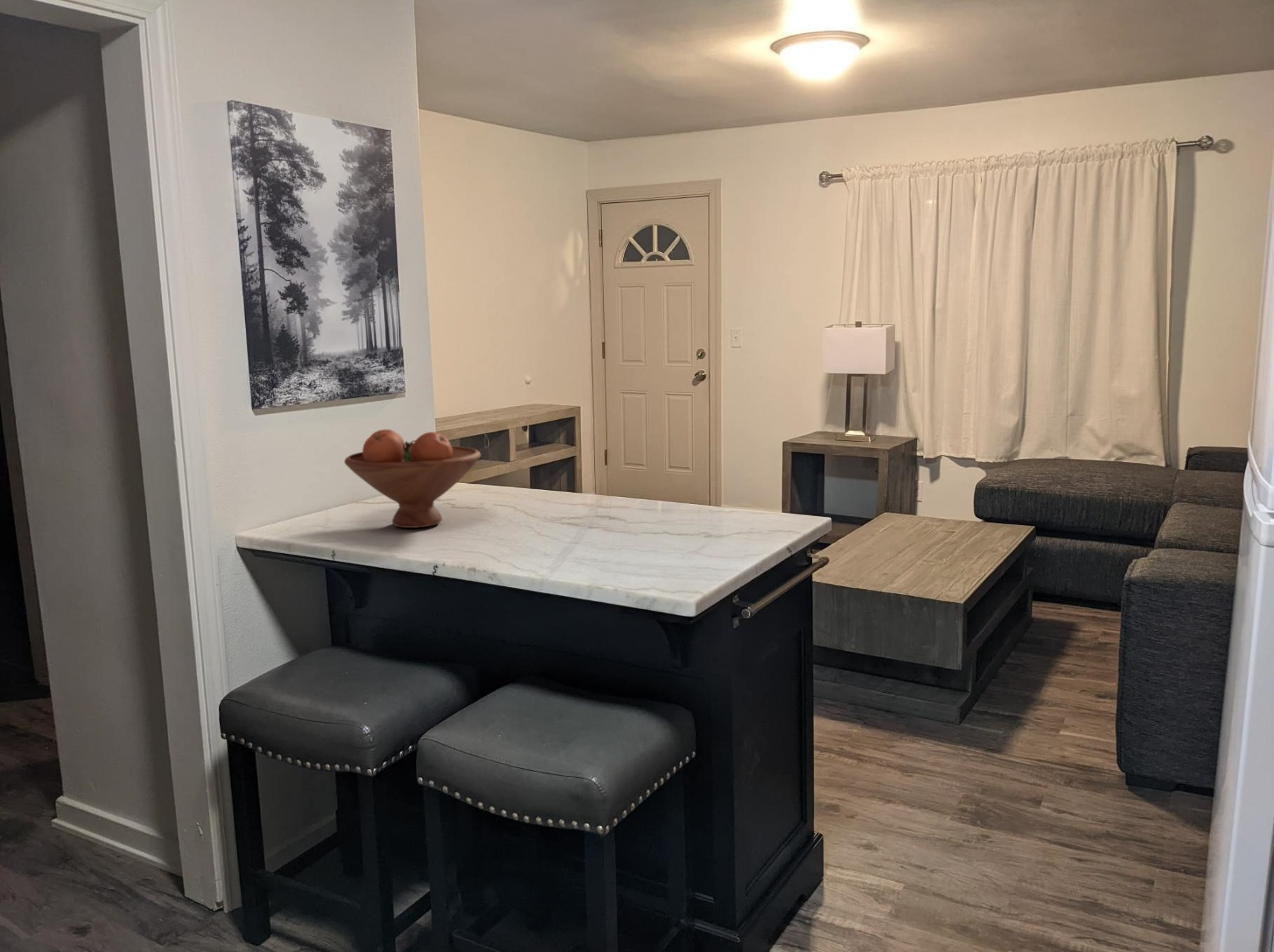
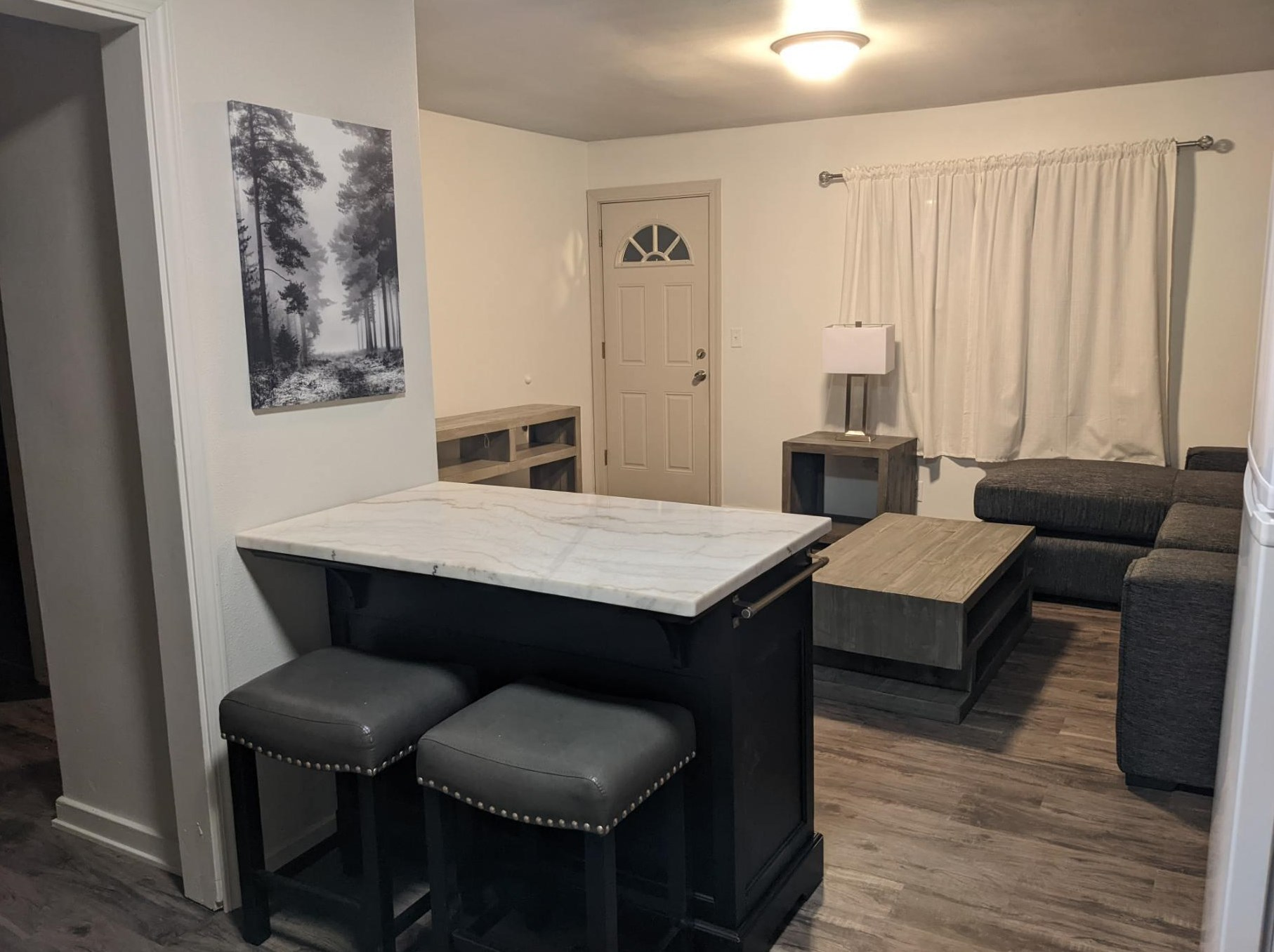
- fruit bowl [343,428,482,529]
